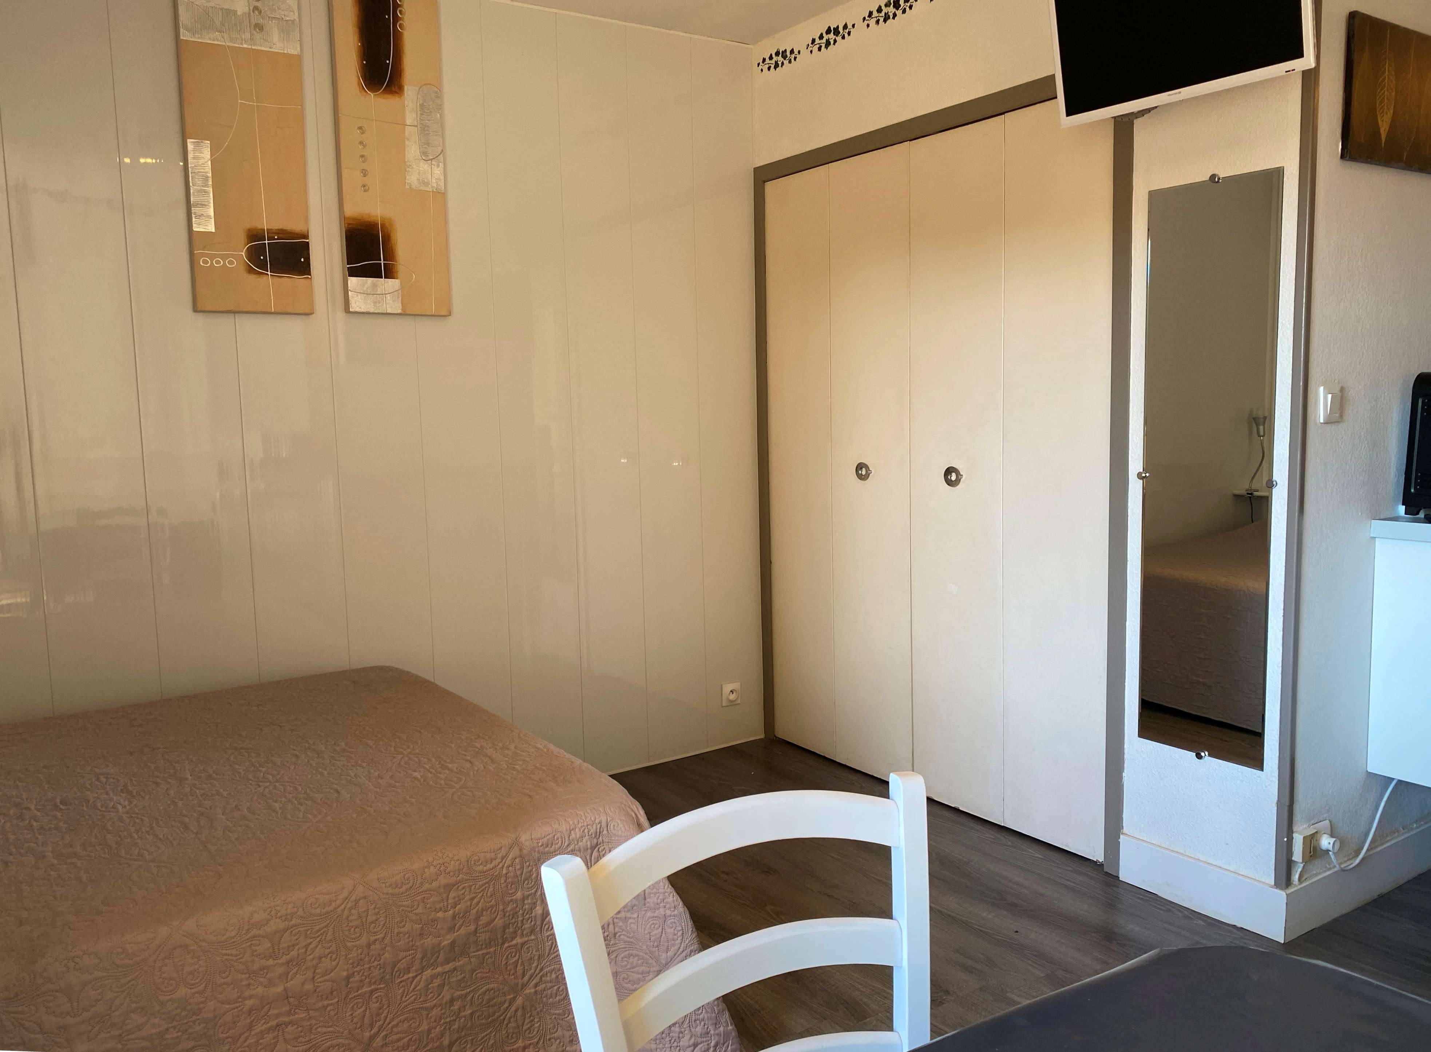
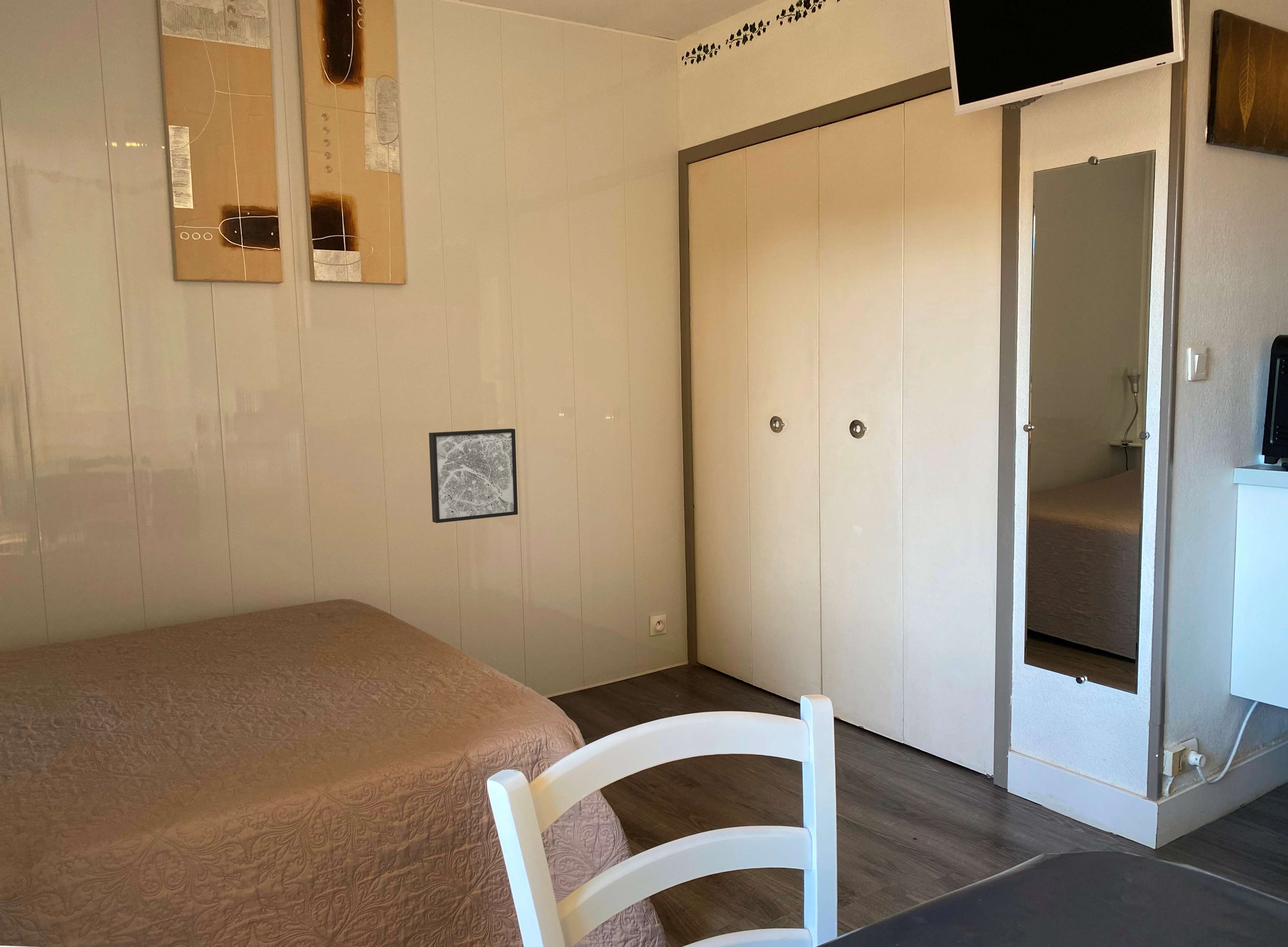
+ wall art [428,428,518,523]
